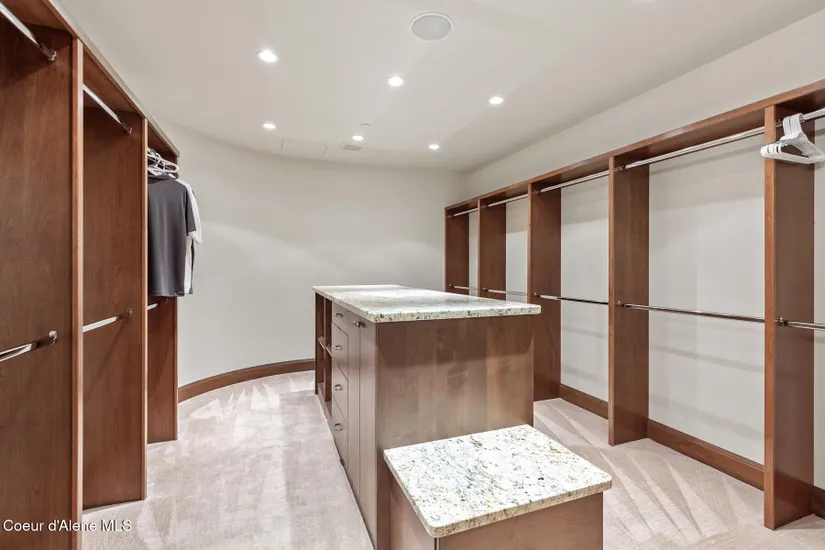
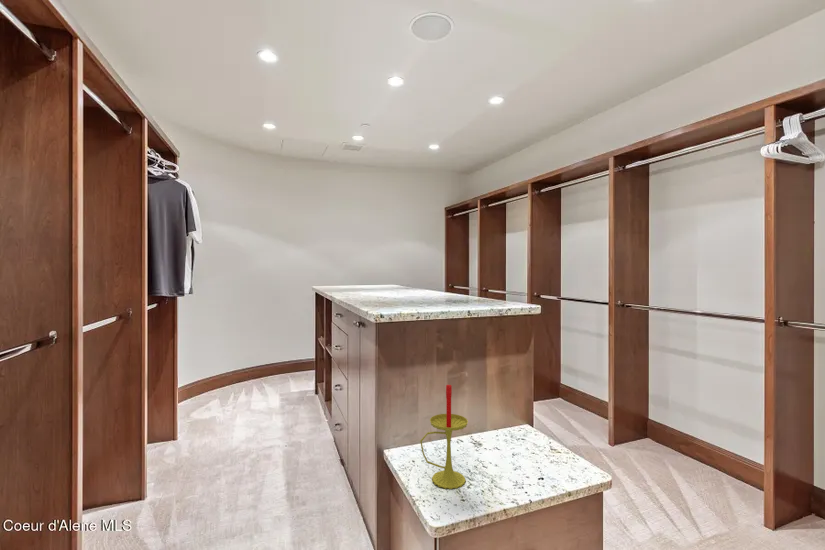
+ candle [419,384,469,490]
